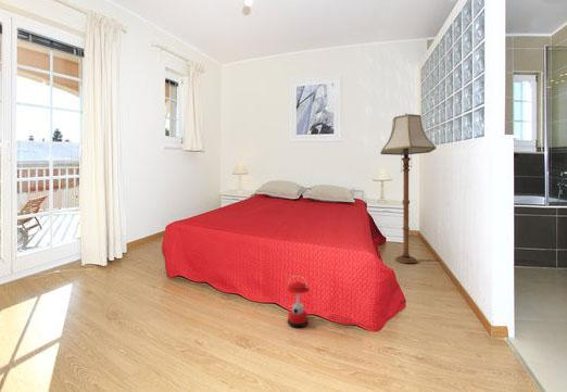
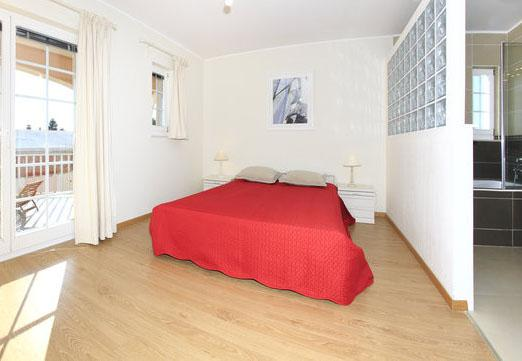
- floor lamp [379,113,437,264]
- lantern [285,275,311,328]
